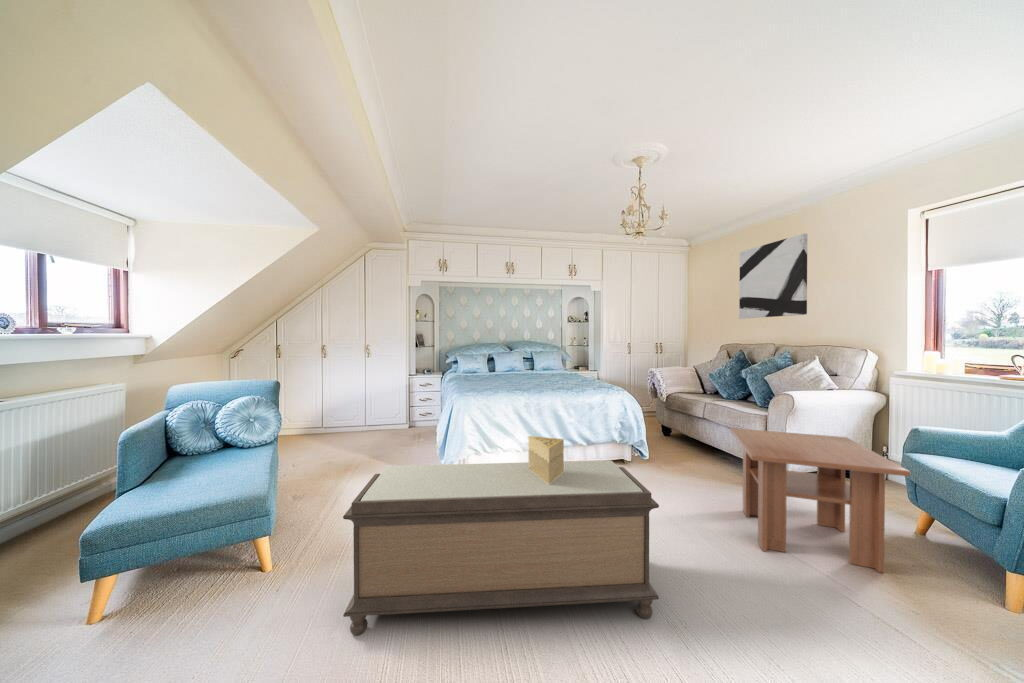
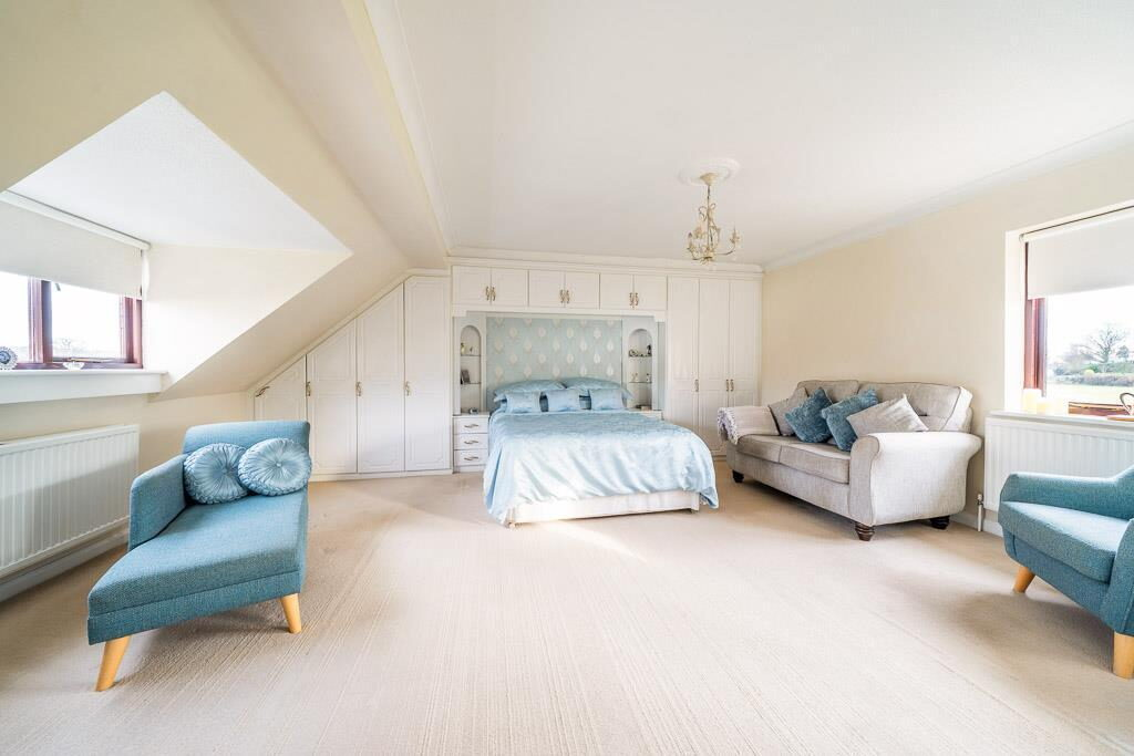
- wall art [738,233,808,320]
- bench [342,459,660,637]
- decorative box [528,435,565,484]
- coffee table [730,427,911,574]
